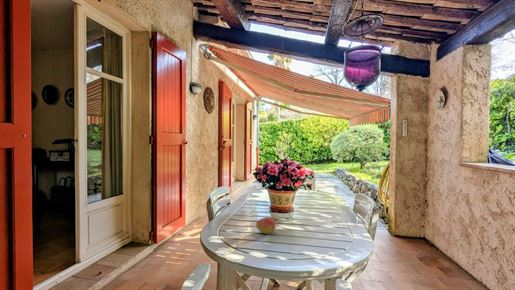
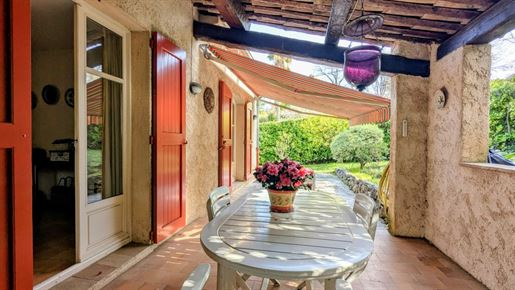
- fruit [255,216,278,235]
